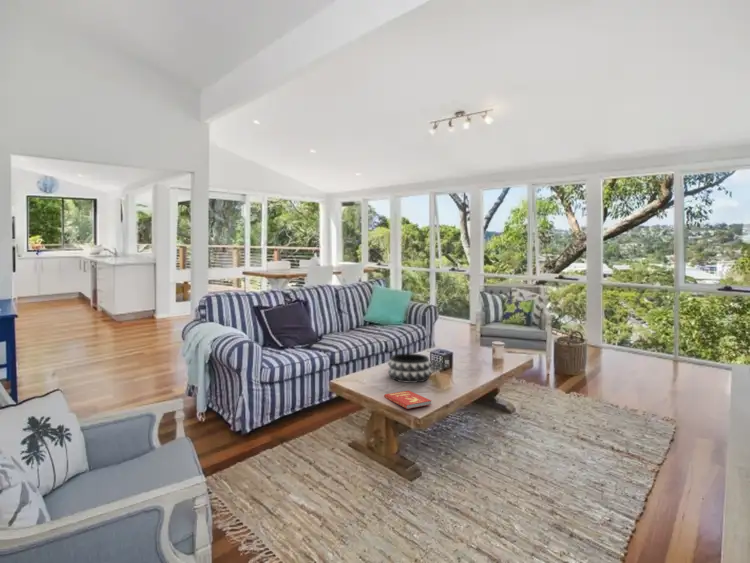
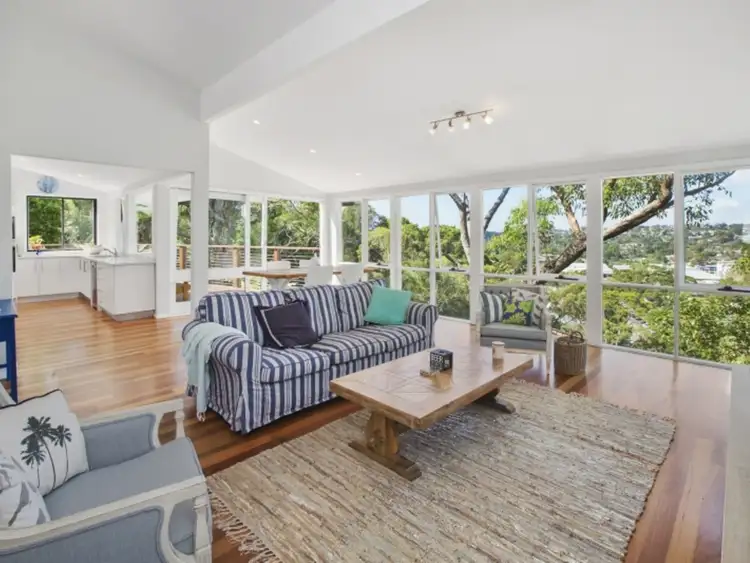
- decorative bowl [387,352,433,384]
- book [383,390,432,410]
